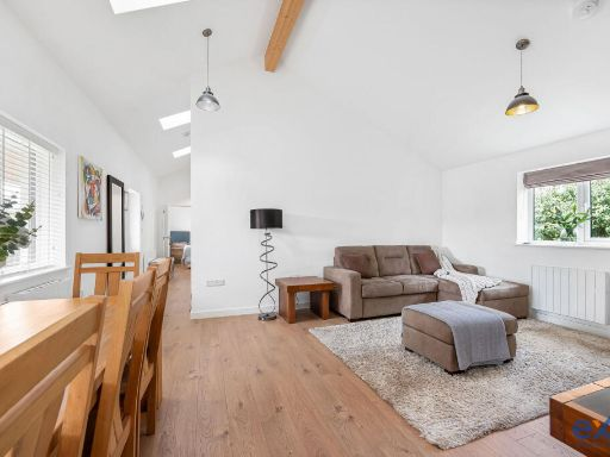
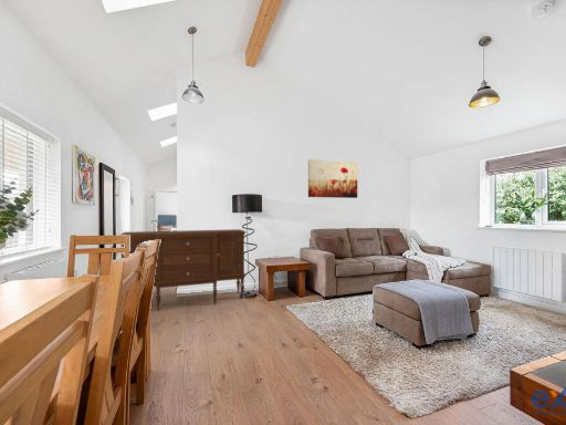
+ wall art [307,158,358,199]
+ sideboard [120,228,248,311]
